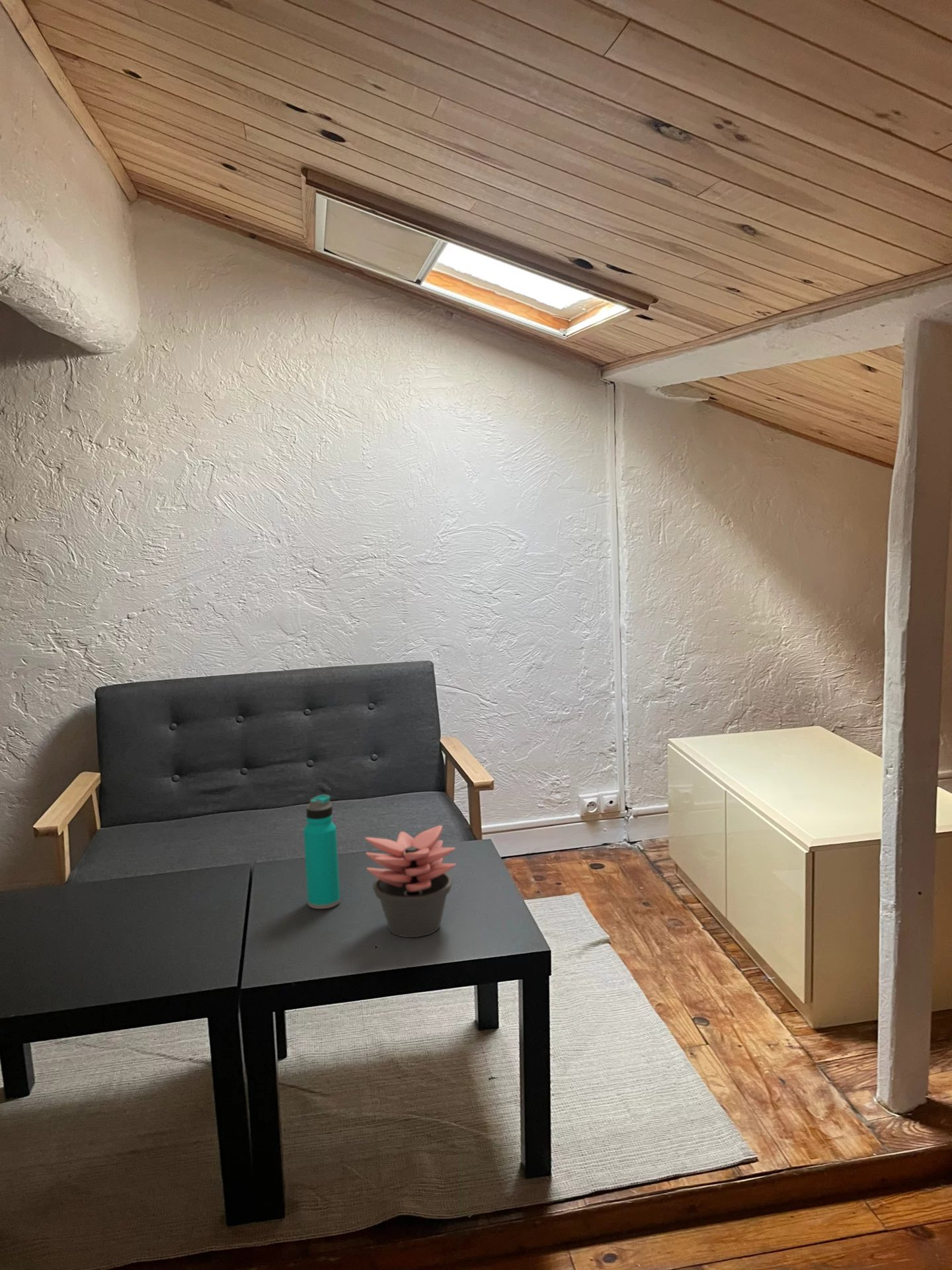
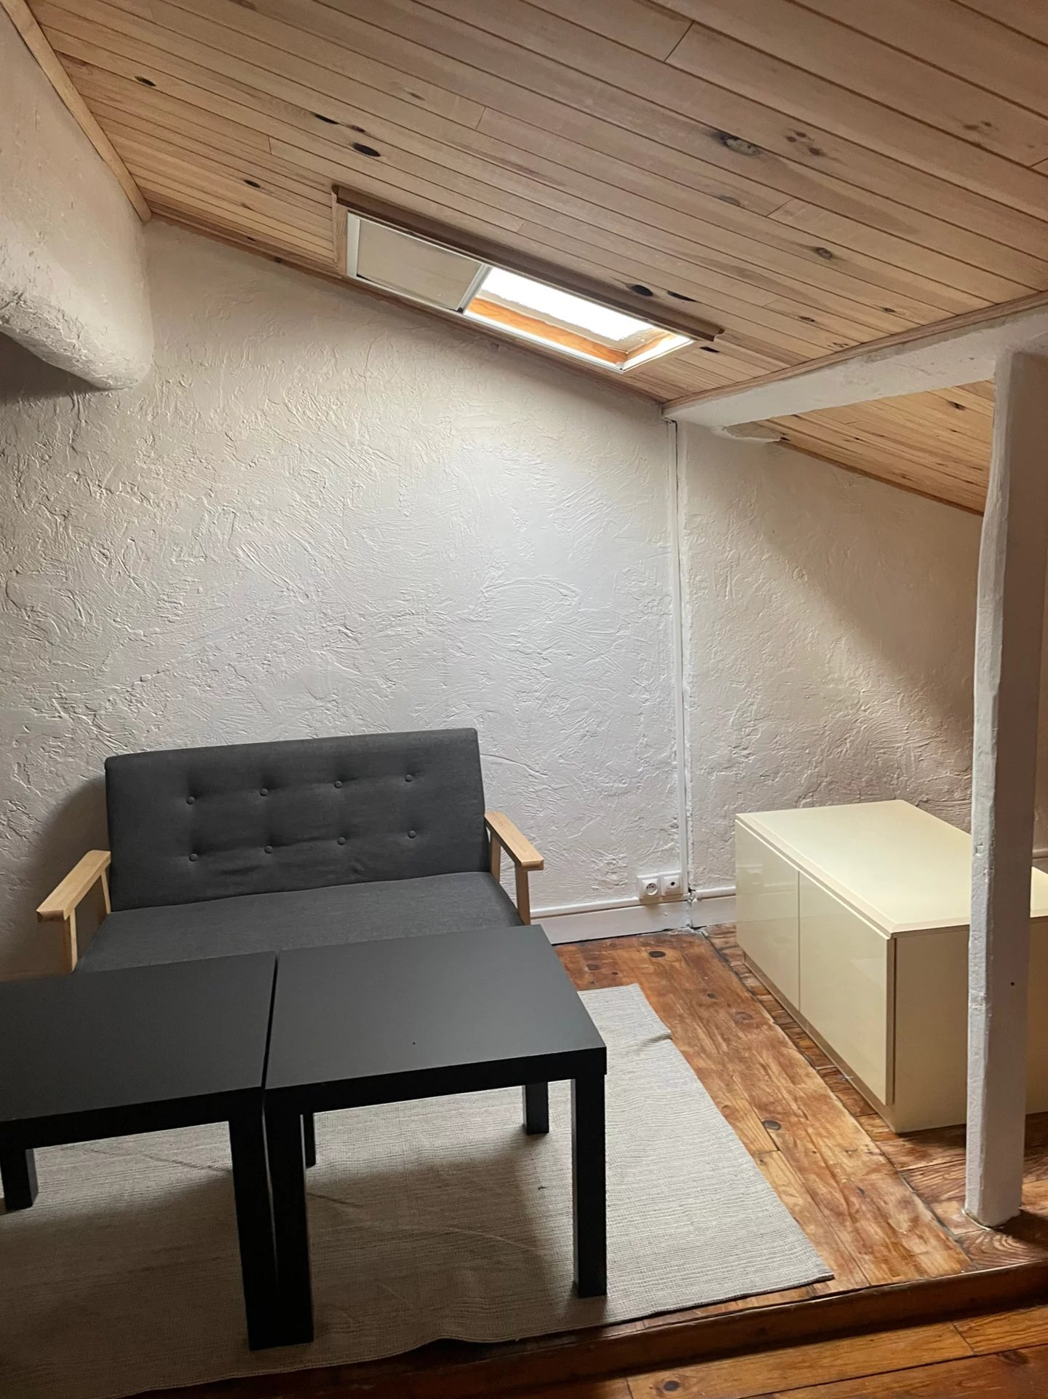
- succulent plant [364,825,457,938]
- water bottle [303,794,341,910]
